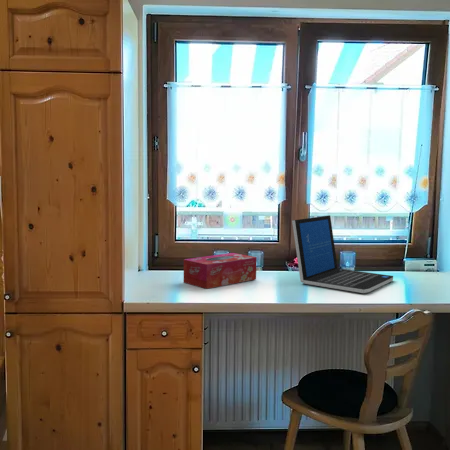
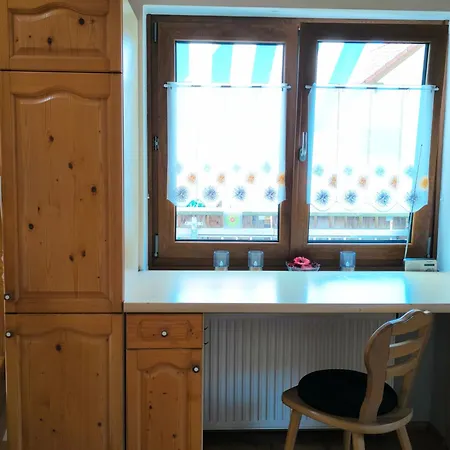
- tissue box [183,252,258,290]
- laptop [291,214,394,294]
